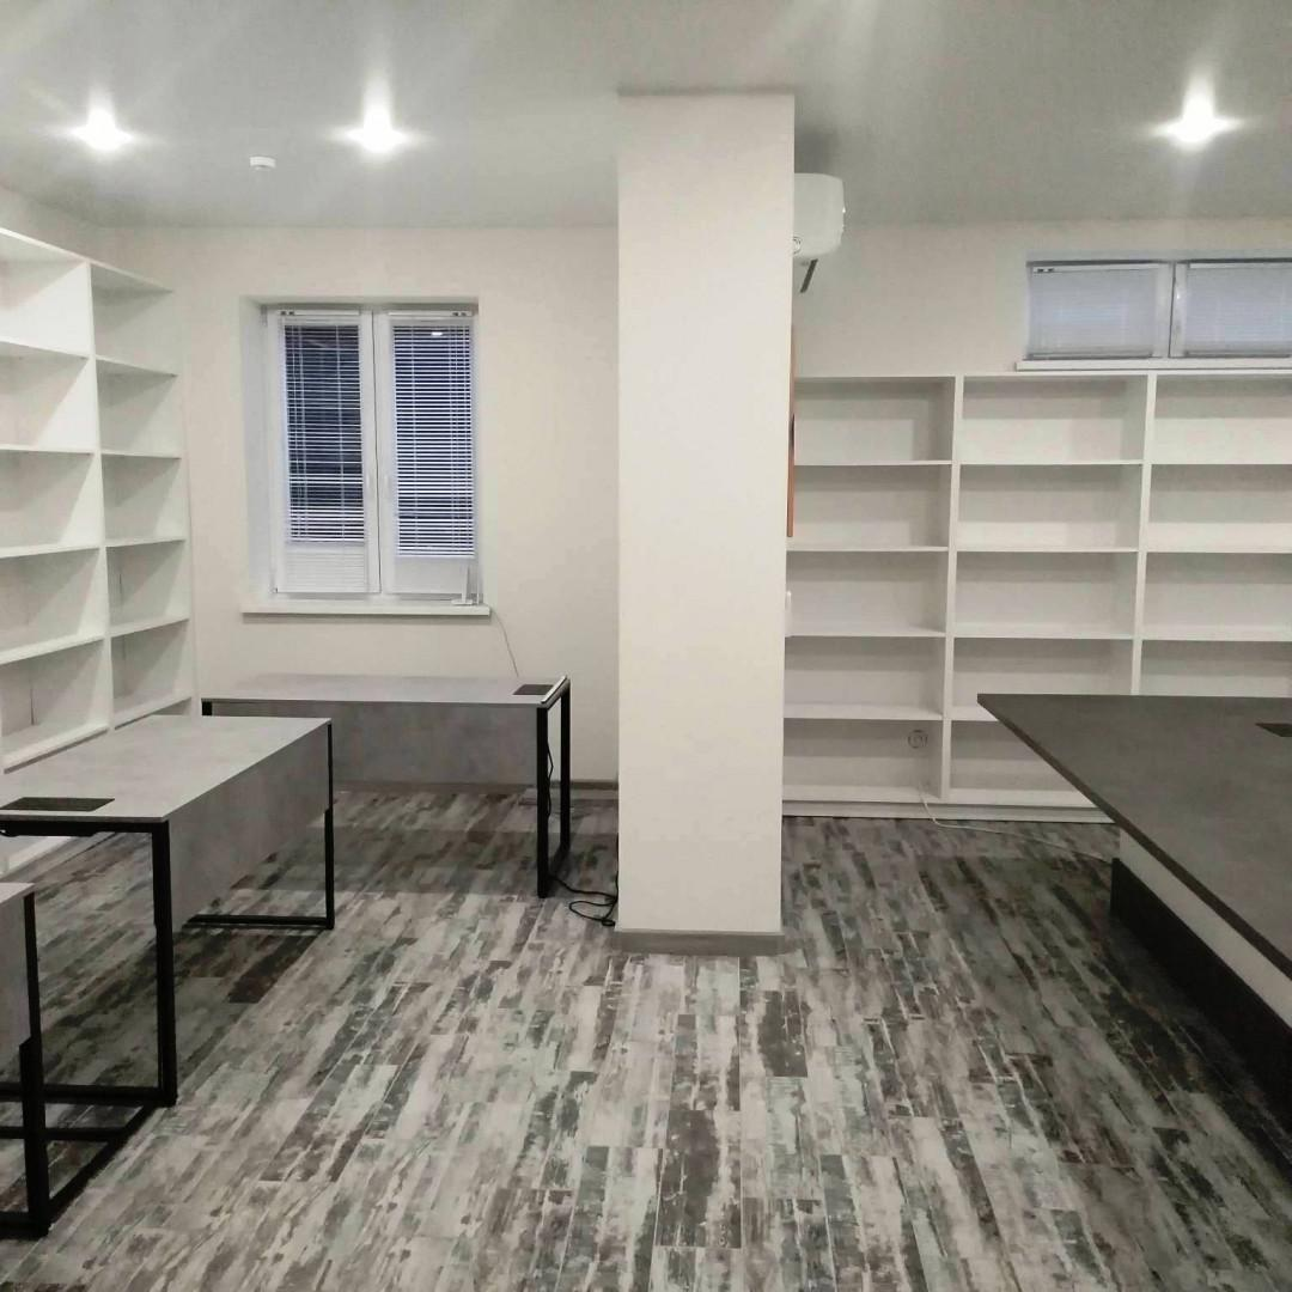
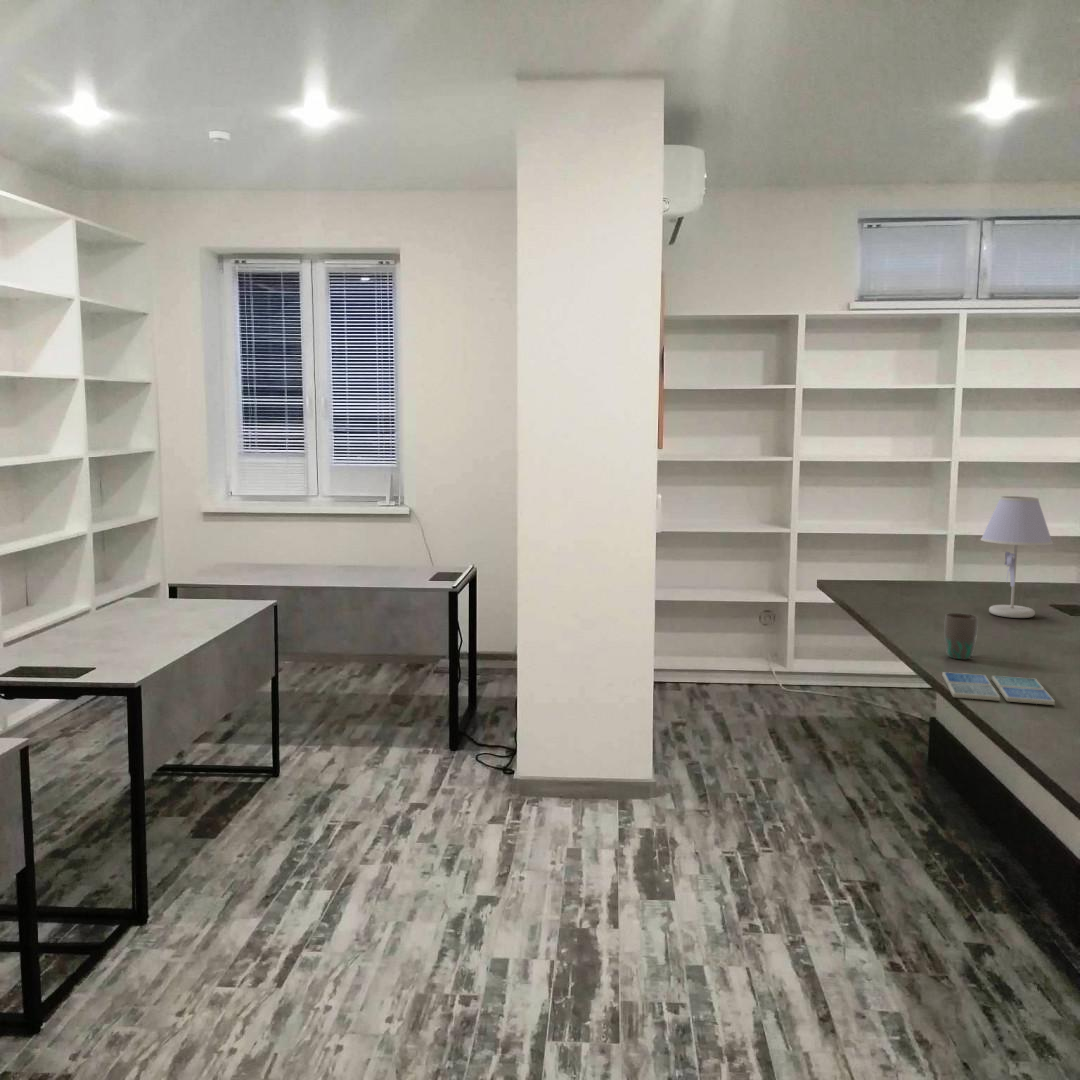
+ drink coaster [941,671,1056,706]
+ mug [944,612,979,660]
+ table lamp [979,495,1054,619]
